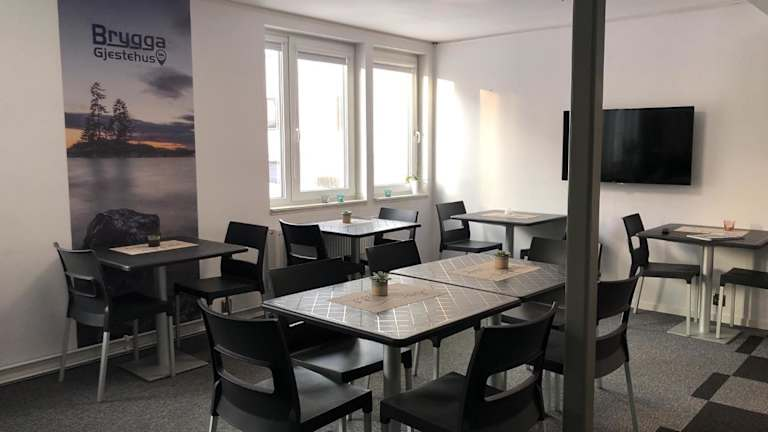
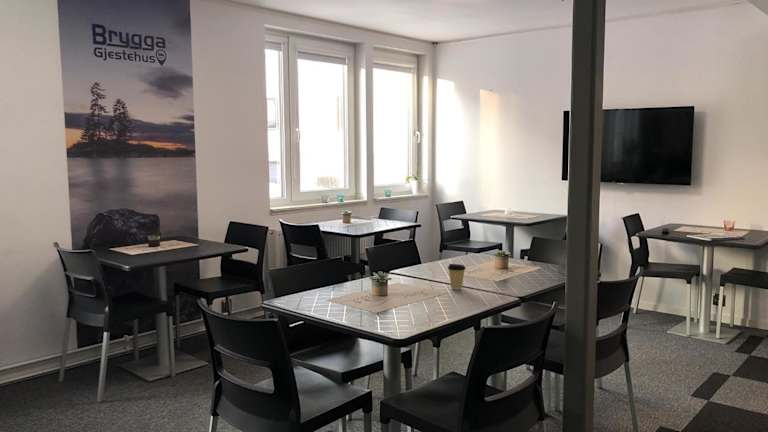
+ coffee cup [446,263,467,291]
